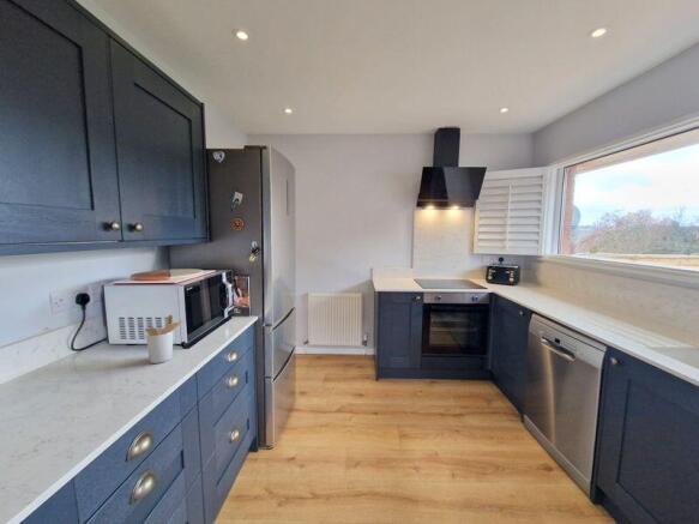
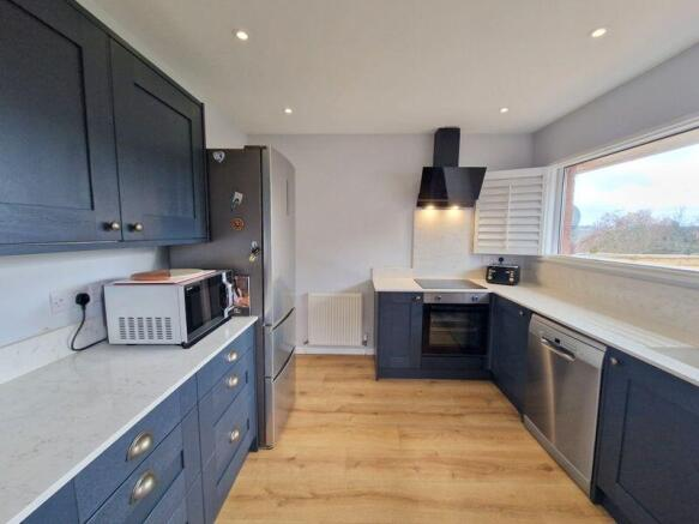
- utensil holder [144,314,185,365]
